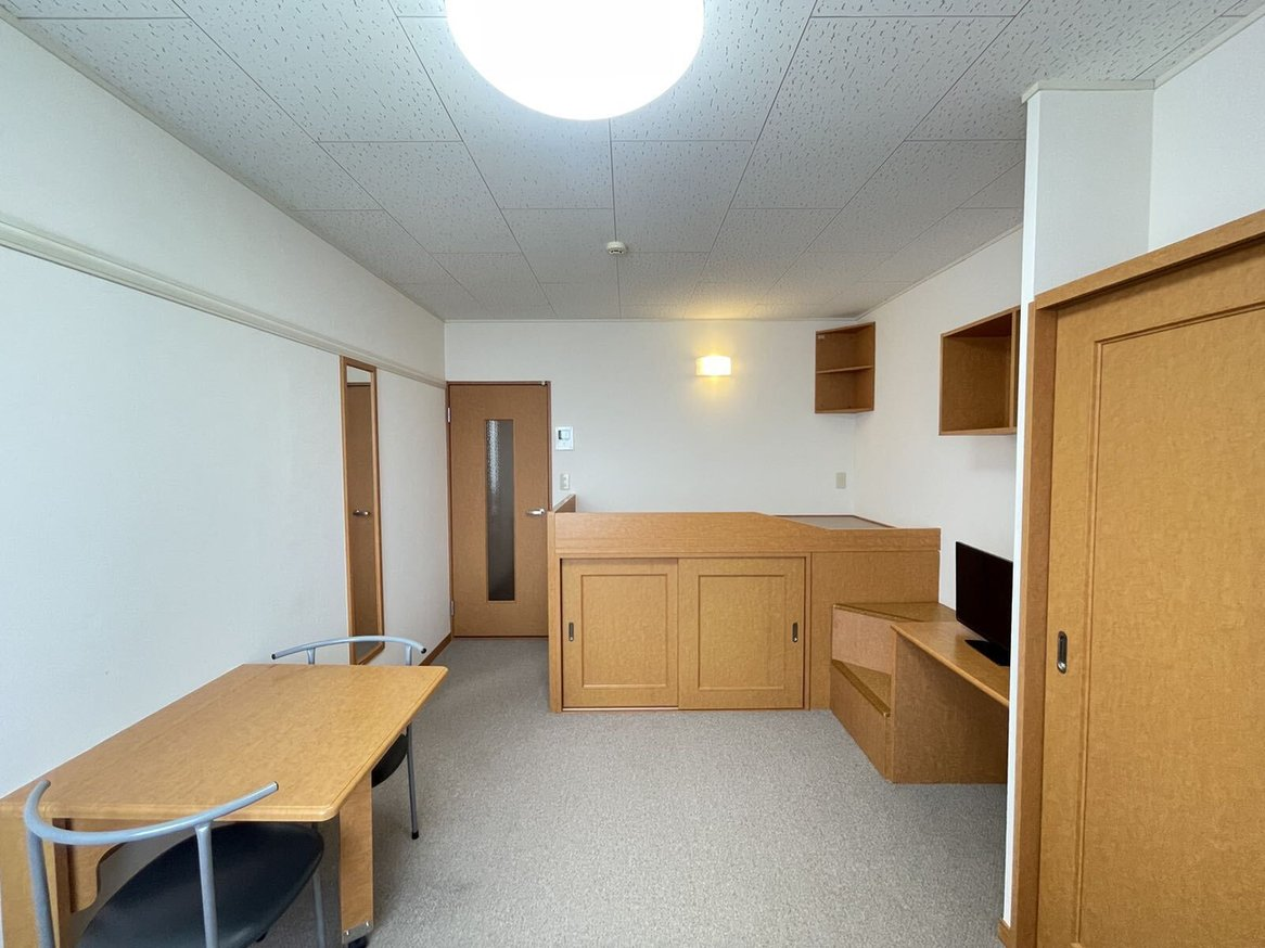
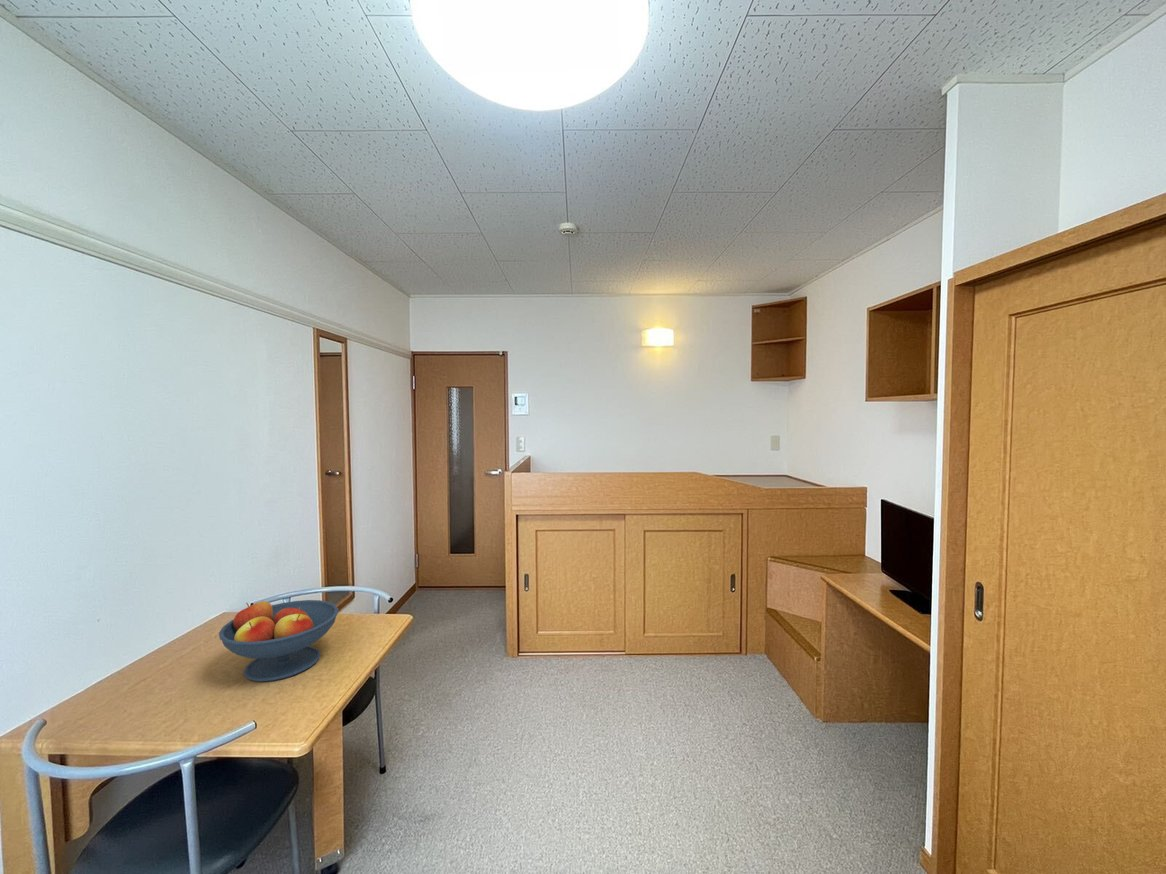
+ fruit bowl [218,599,339,683]
